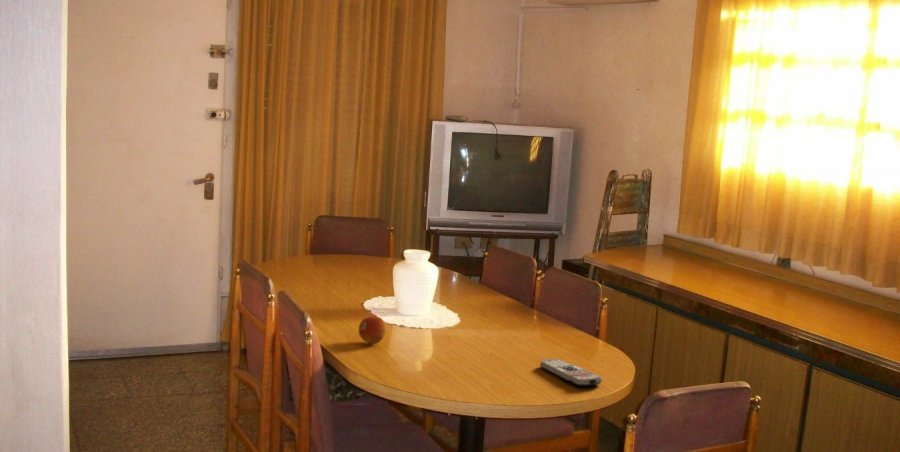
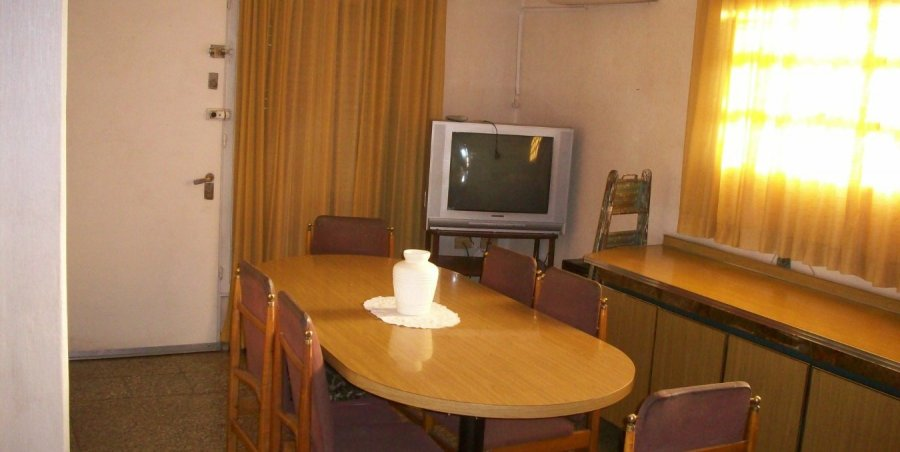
- remote control [539,358,603,387]
- fruit [358,316,387,345]
